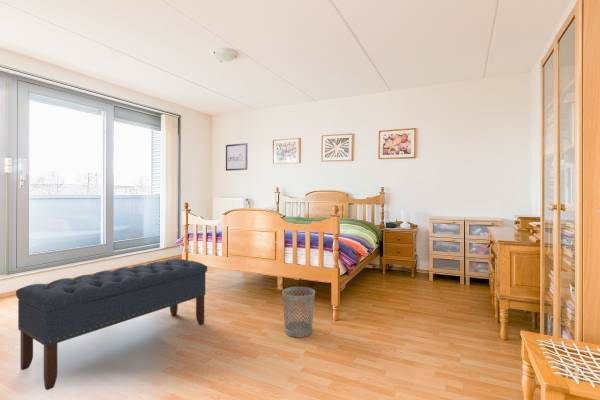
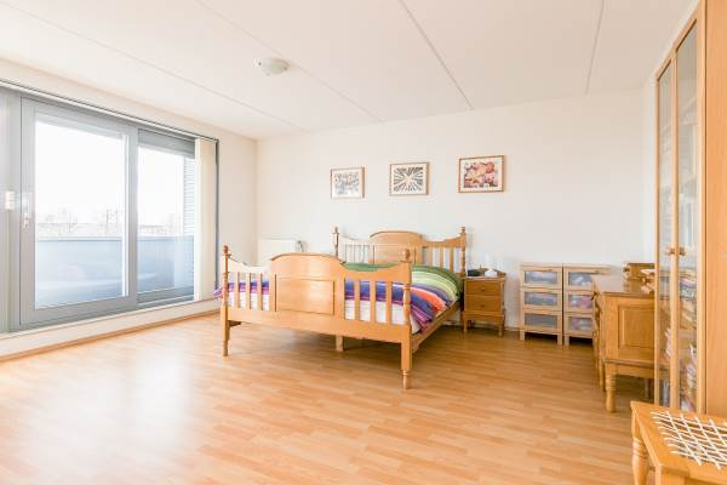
- bench [15,258,208,391]
- wall art [225,142,248,172]
- wastebasket [281,286,316,338]
